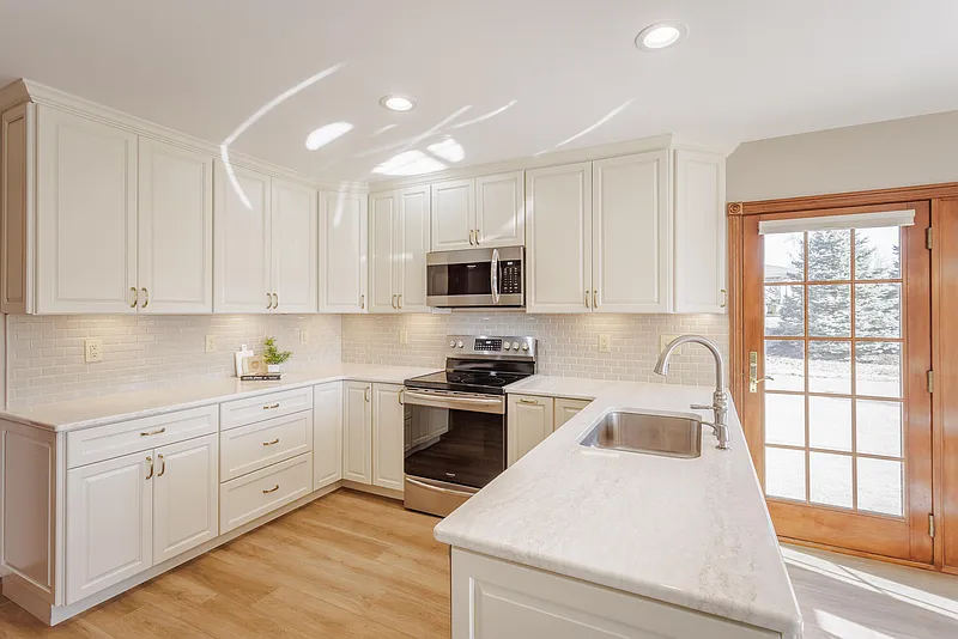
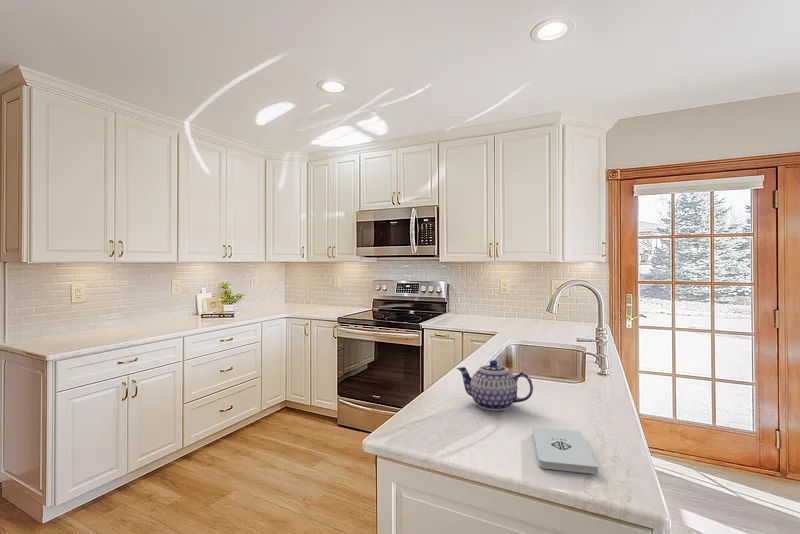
+ teapot [456,359,534,412]
+ notepad [532,426,599,475]
